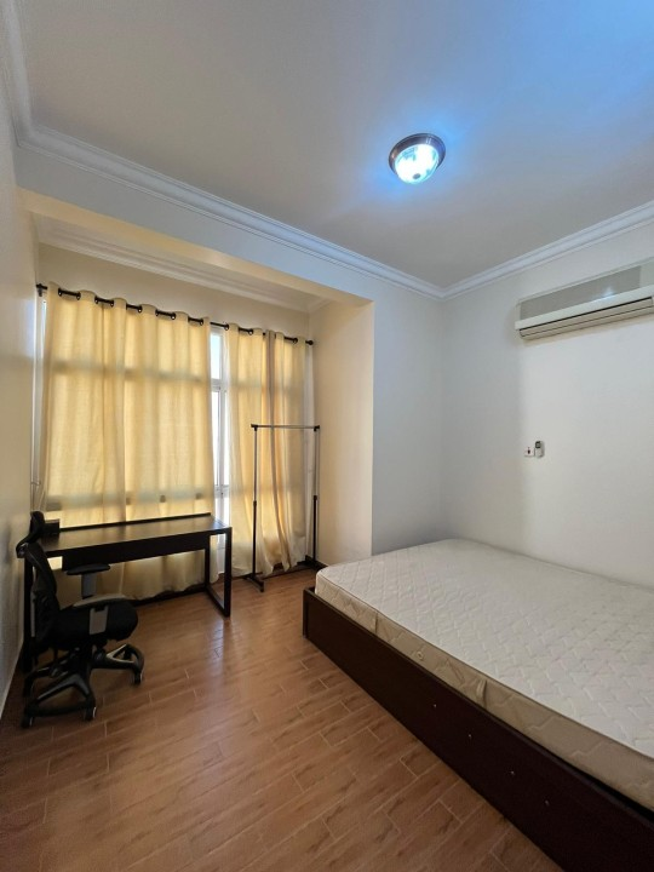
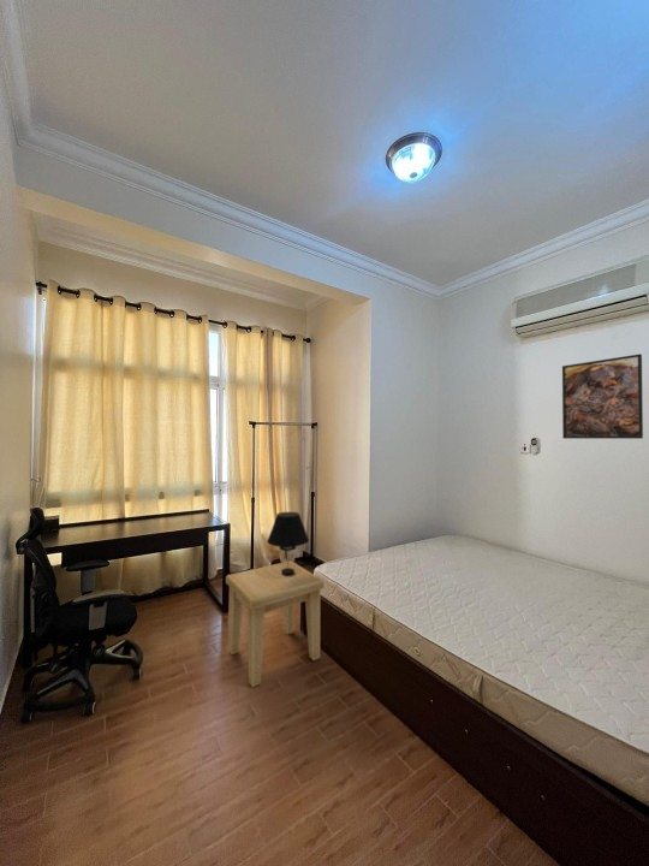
+ table lamp [266,511,310,576]
+ side table [225,559,326,688]
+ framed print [561,352,644,440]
